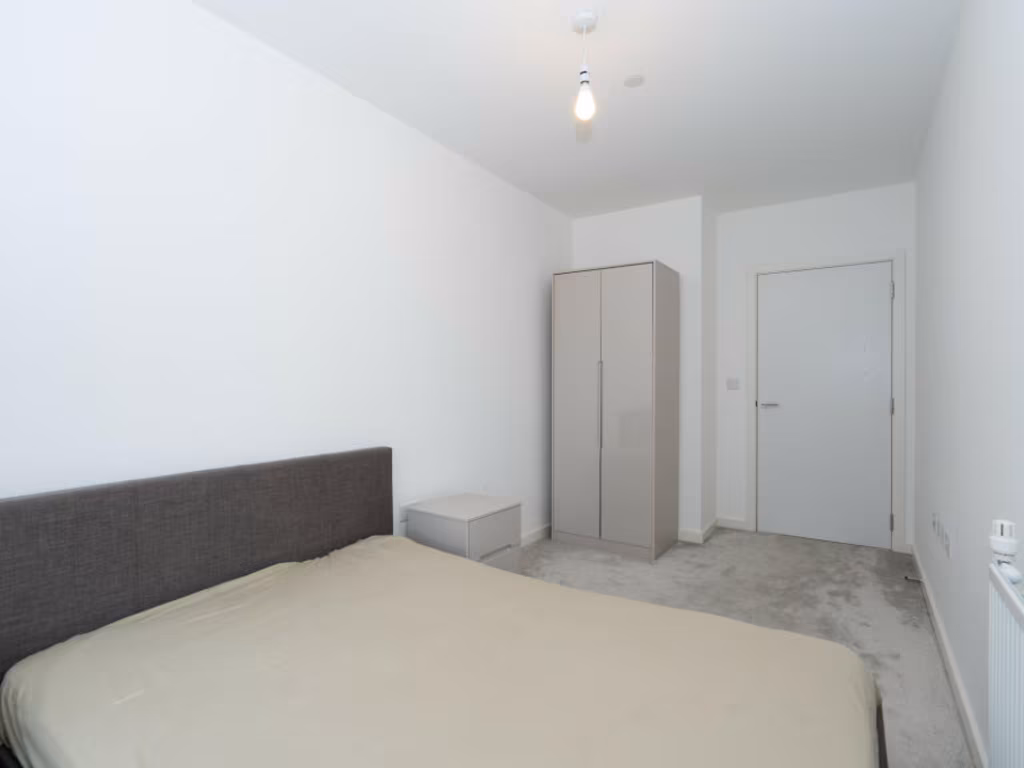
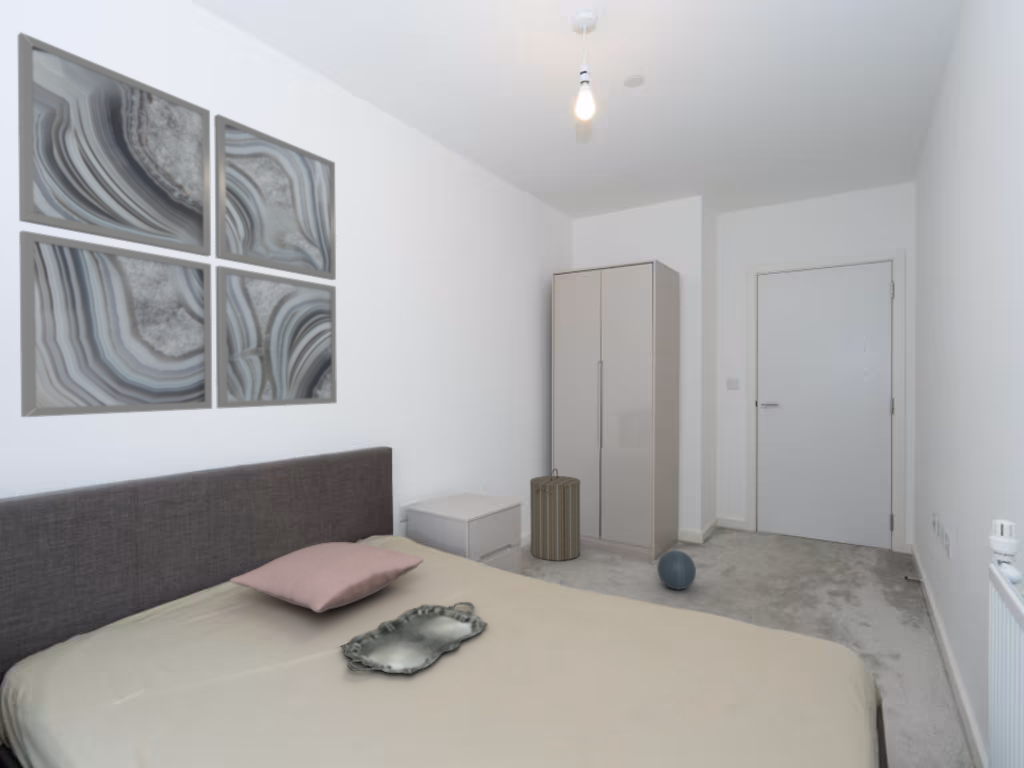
+ pillow [229,541,425,614]
+ laundry hamper [529,467,581,562]
+ ball [656,549,697,591]
+ wall art [17,31,338,418]
+ serving tray [340,601,489,675]
